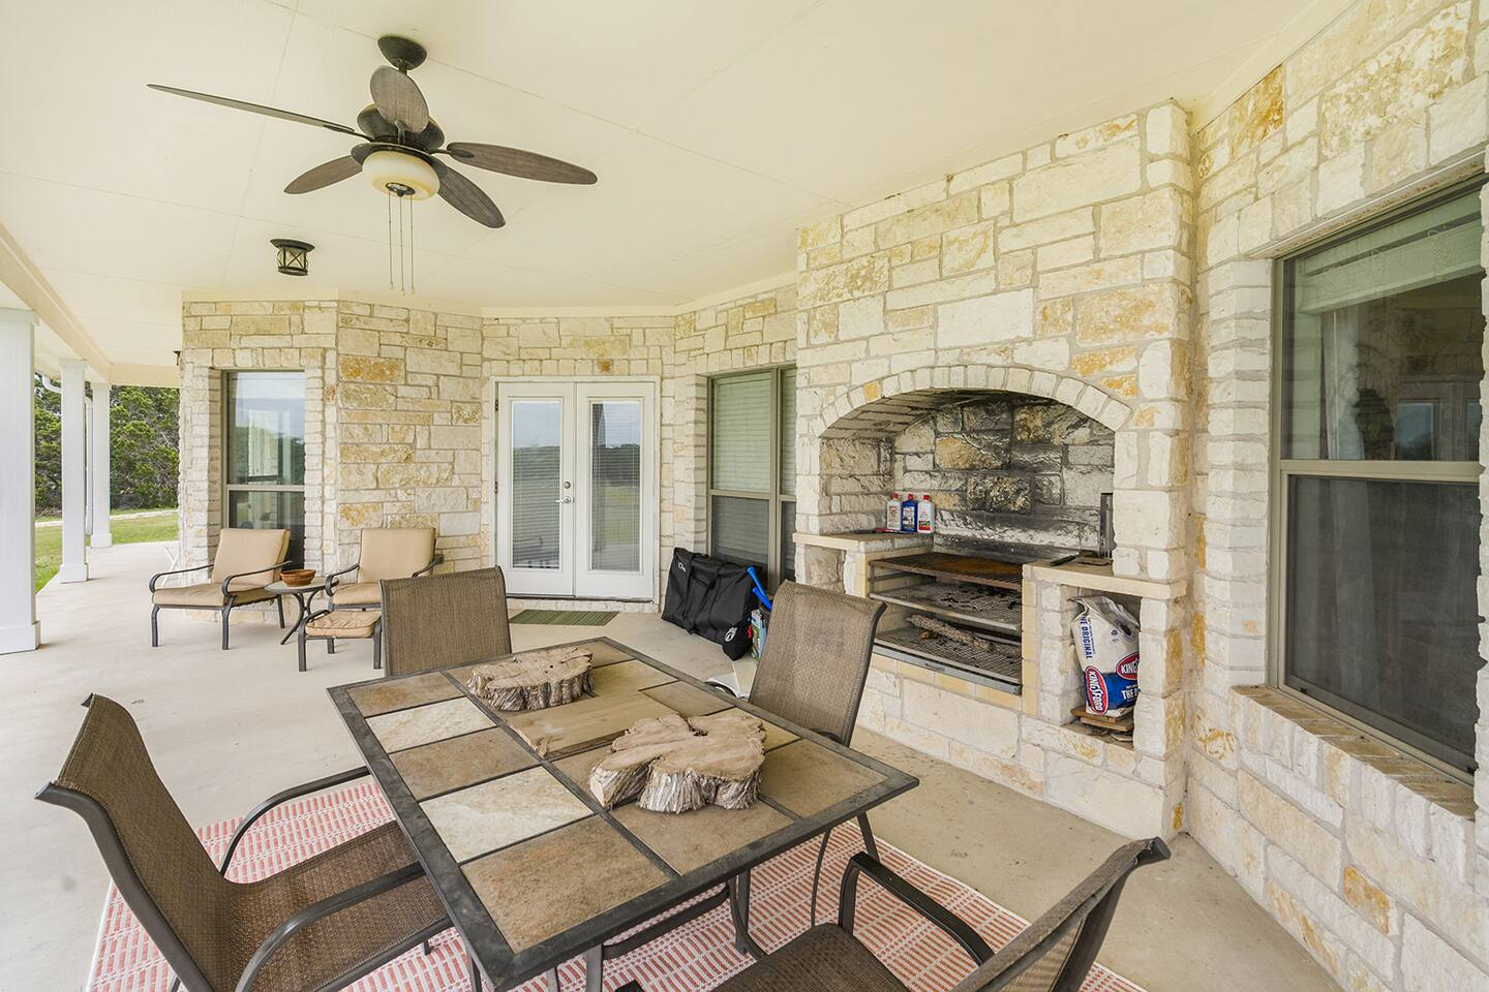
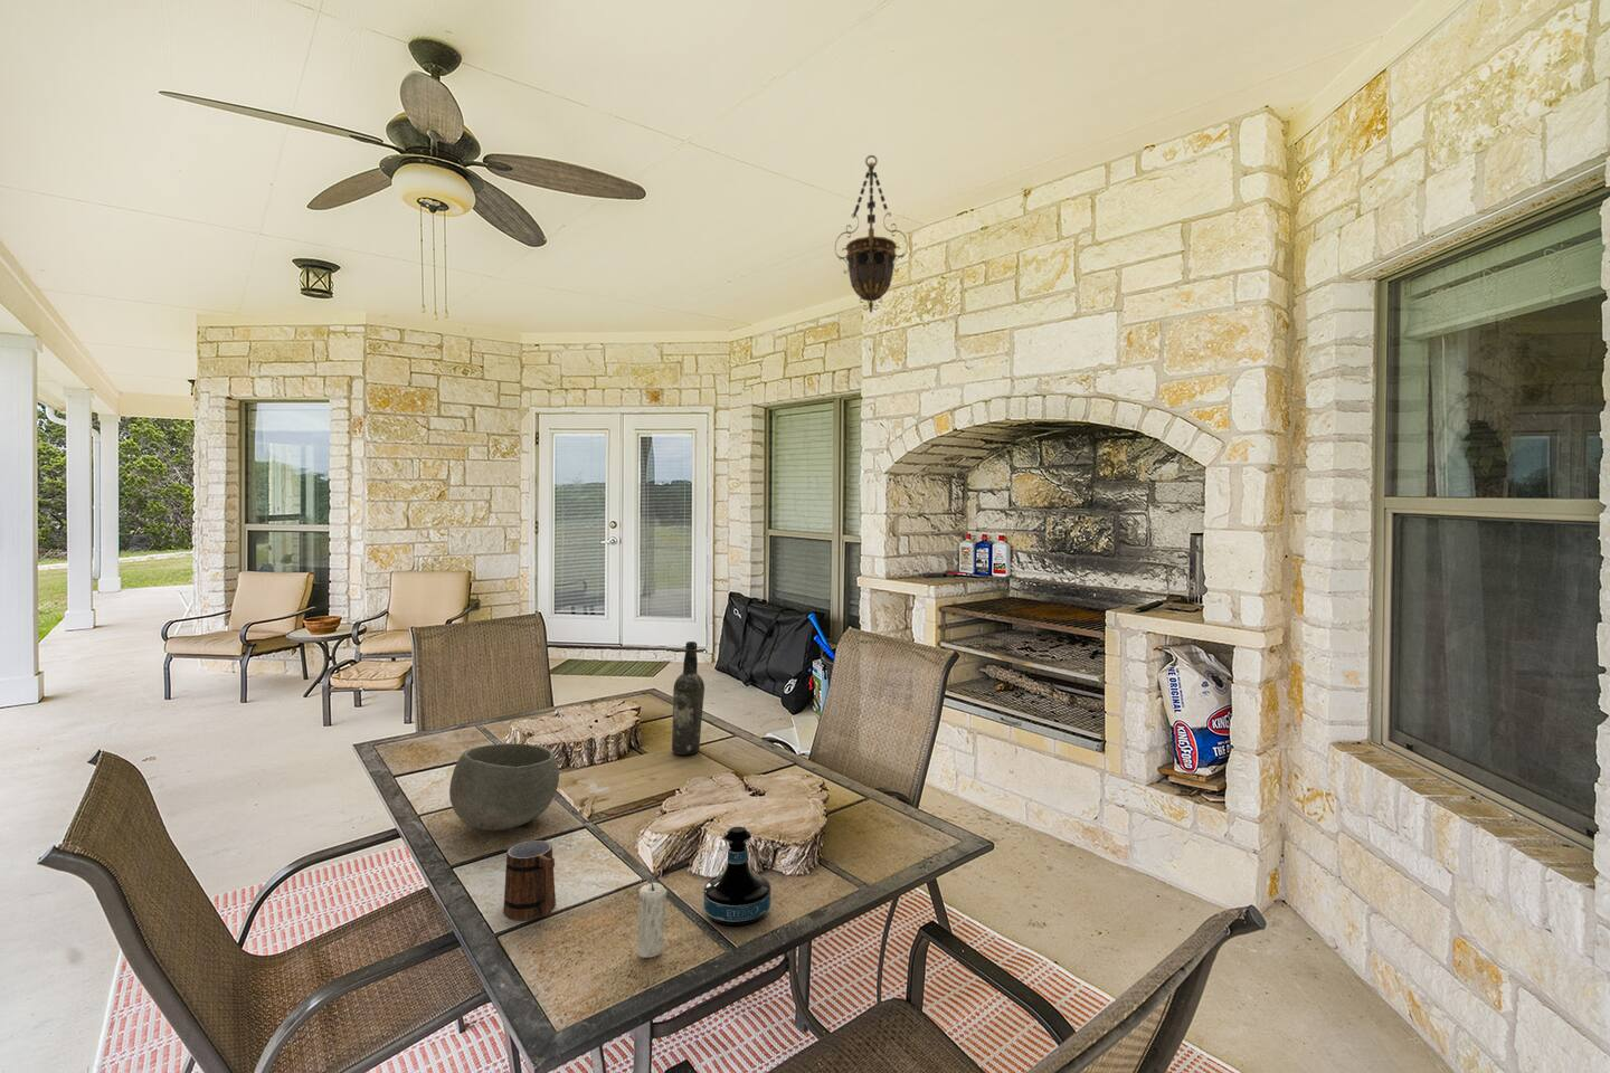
+ tequila bottle [702,826,771,929]
+ bowl [448,742,561,831]
+ mug [502,839,557,921]
+ hanging lantern [834,154,909,314]
+ beer bottle [671,641,706,756]
+ candle [636,877,668,959]
